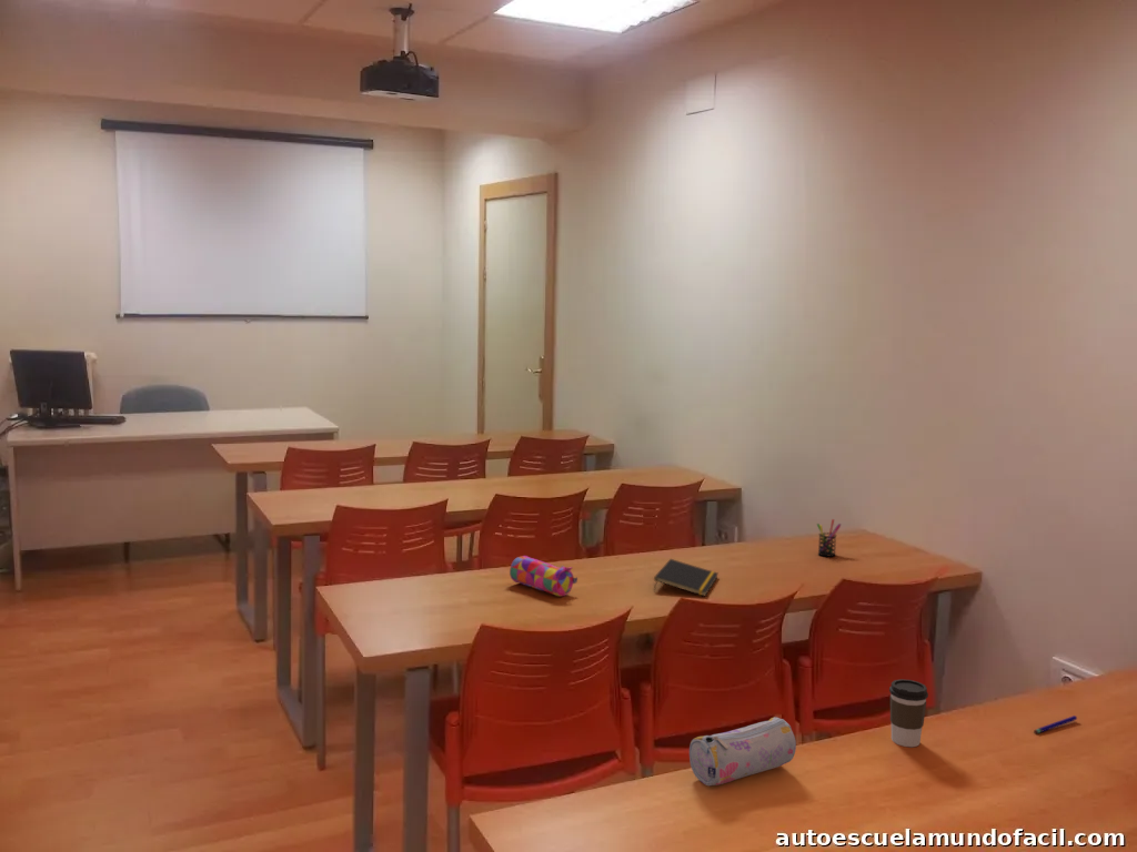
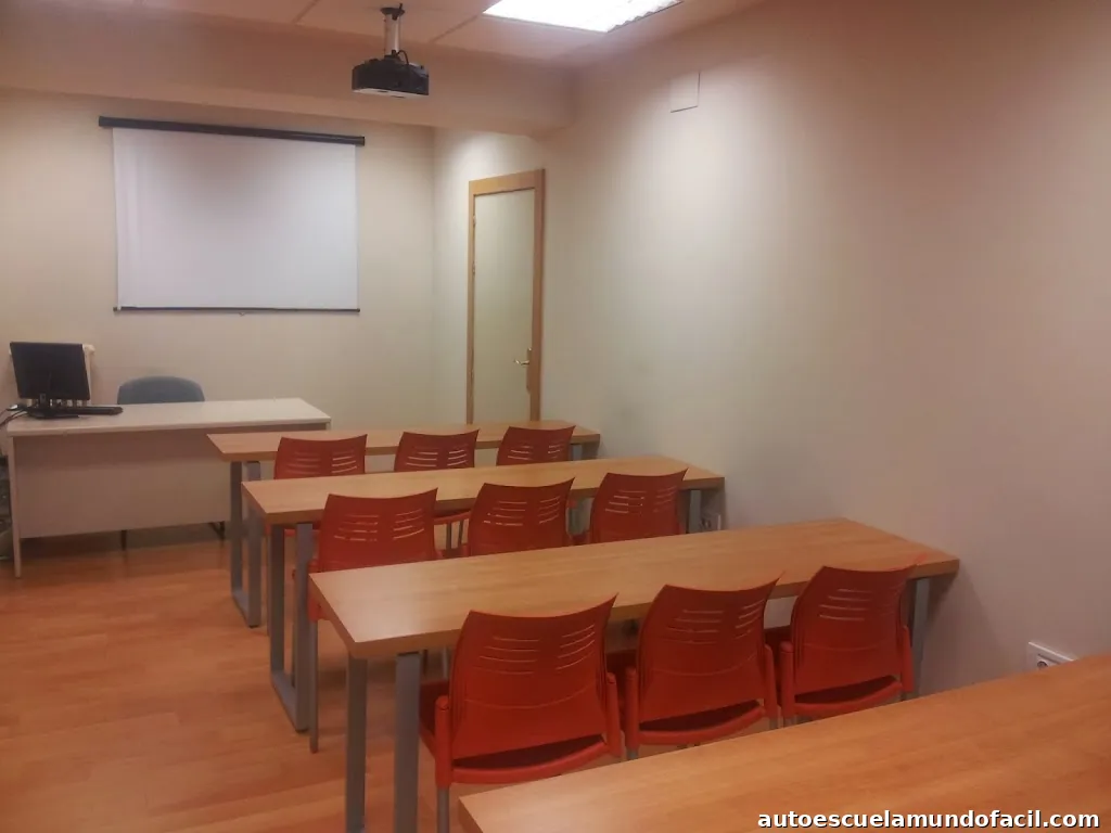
- pencil case [688,717,797,787]
- pen holder [816,518,842,558]
- notepad [653,558,720,597]
- pen [1033,714,1078,734]
- pencil case [509,555,578,598]
- coffee cup [888,678,929,748]
